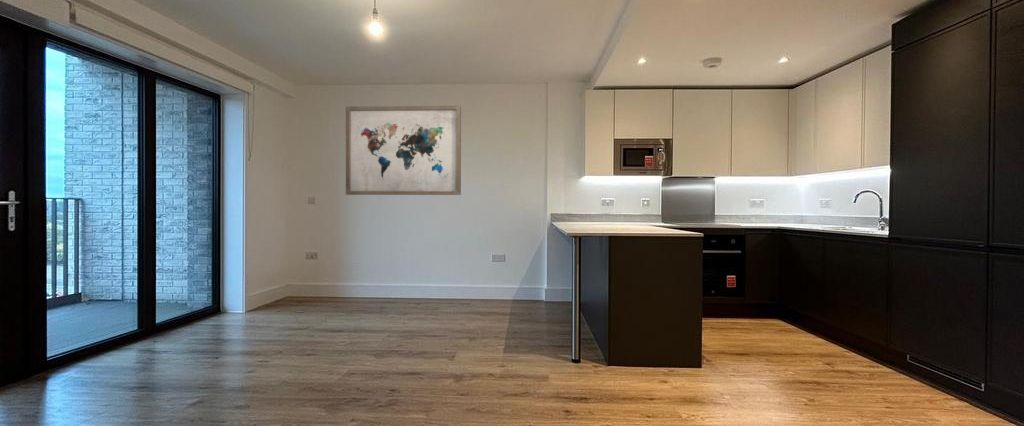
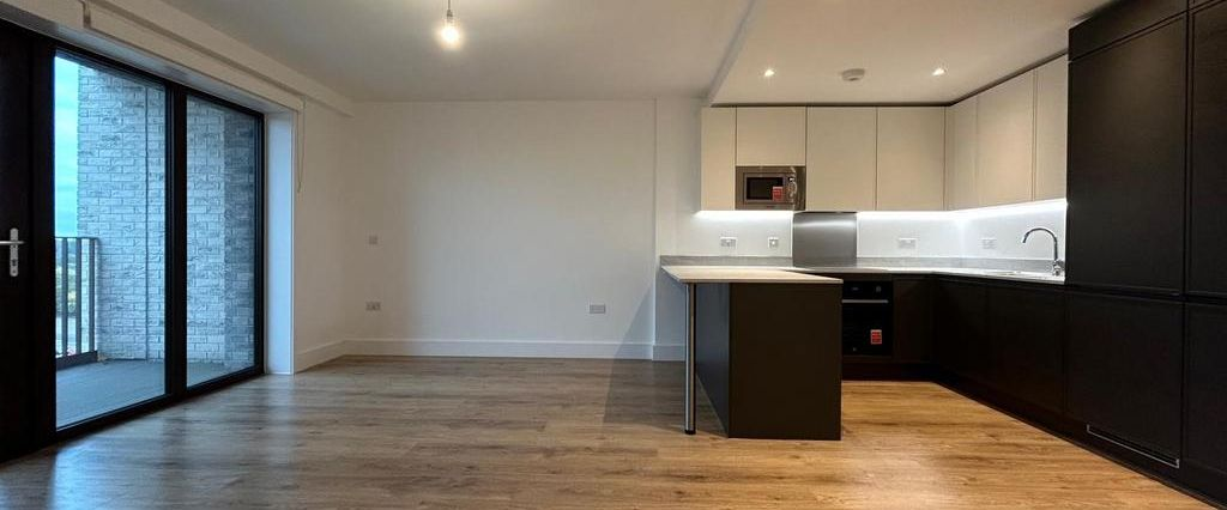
- wall art [345,105,462,196]
